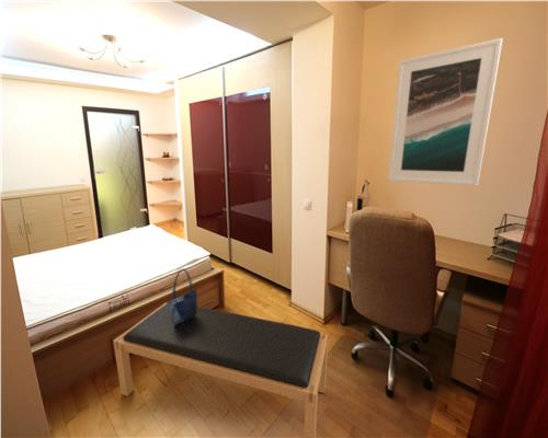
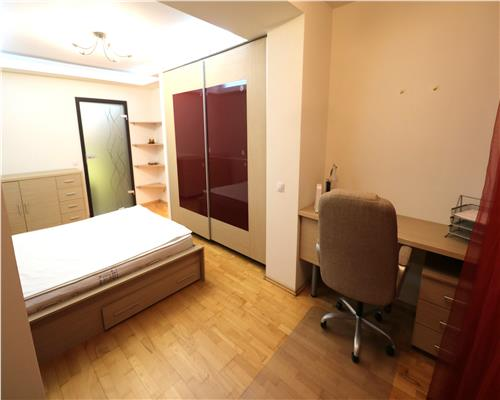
- bench [113,302,330,438]
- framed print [387,37,503,186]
- shopping bag [168,267,198,325]
